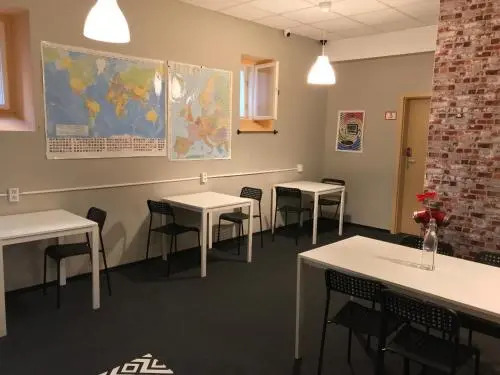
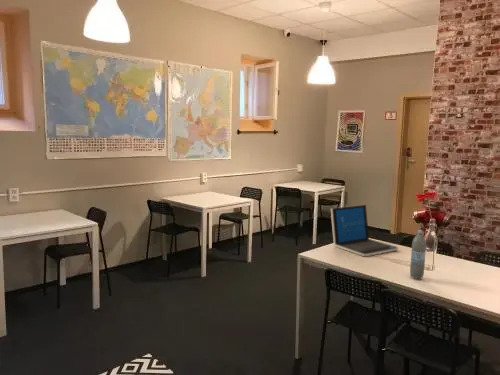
+ water bottle [409,229,427,280]
+ laptop [330,204,399,257]
